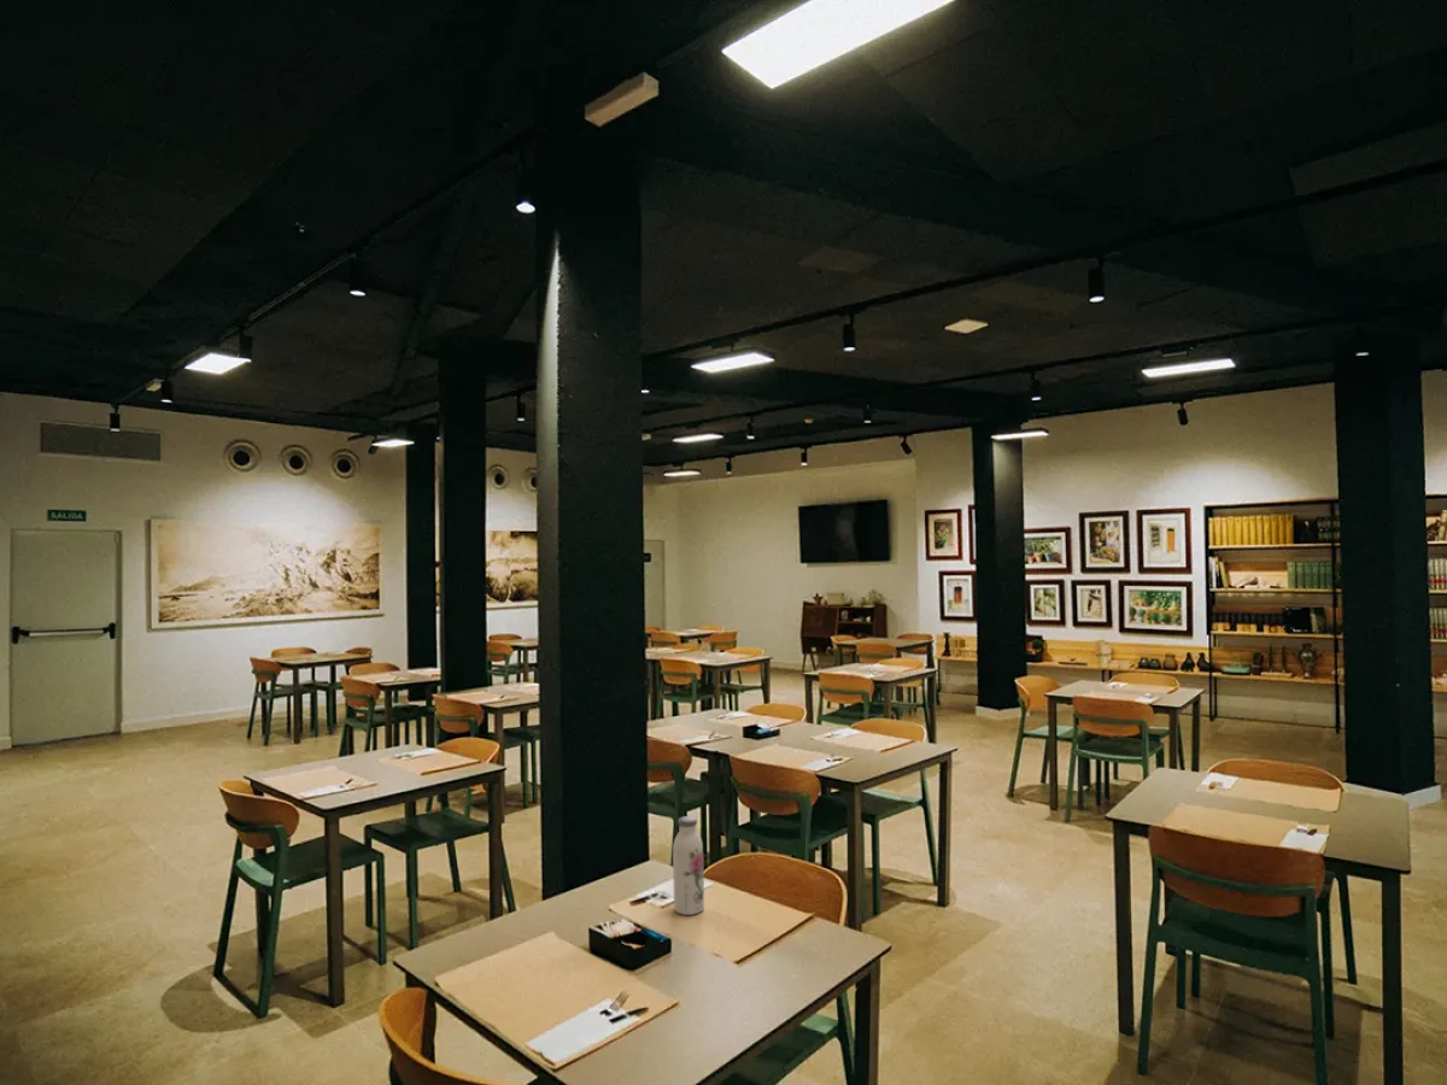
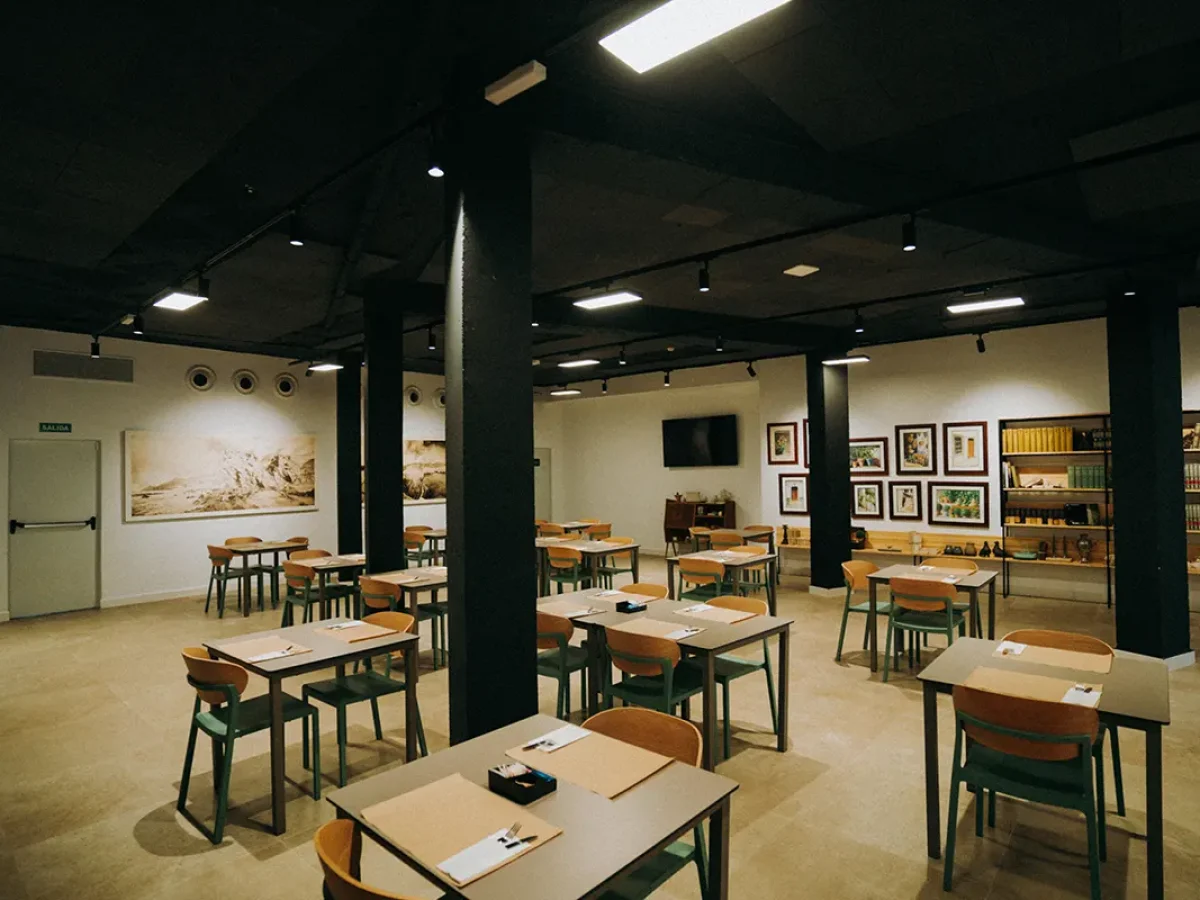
- water bottle [672,815,705,916]
